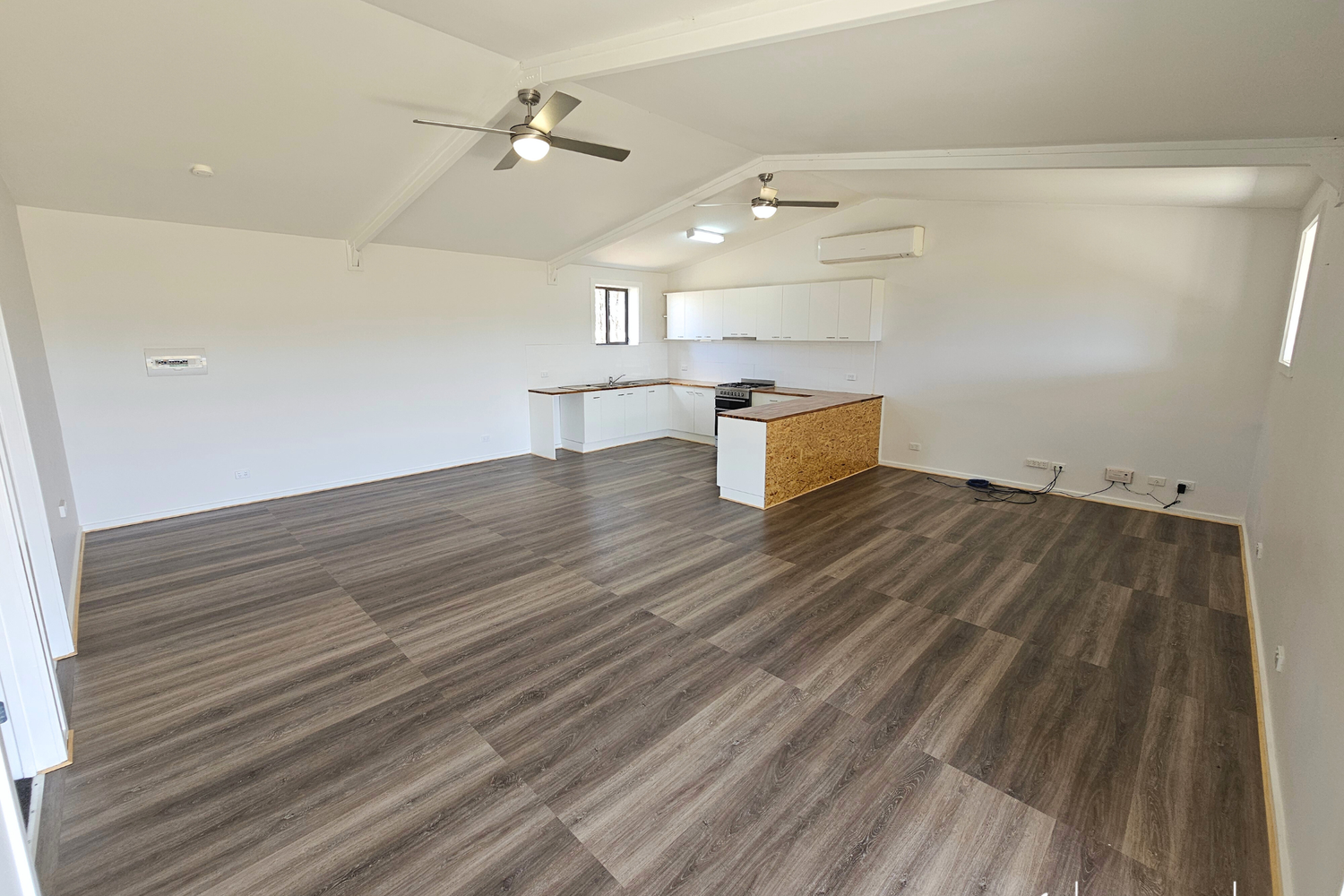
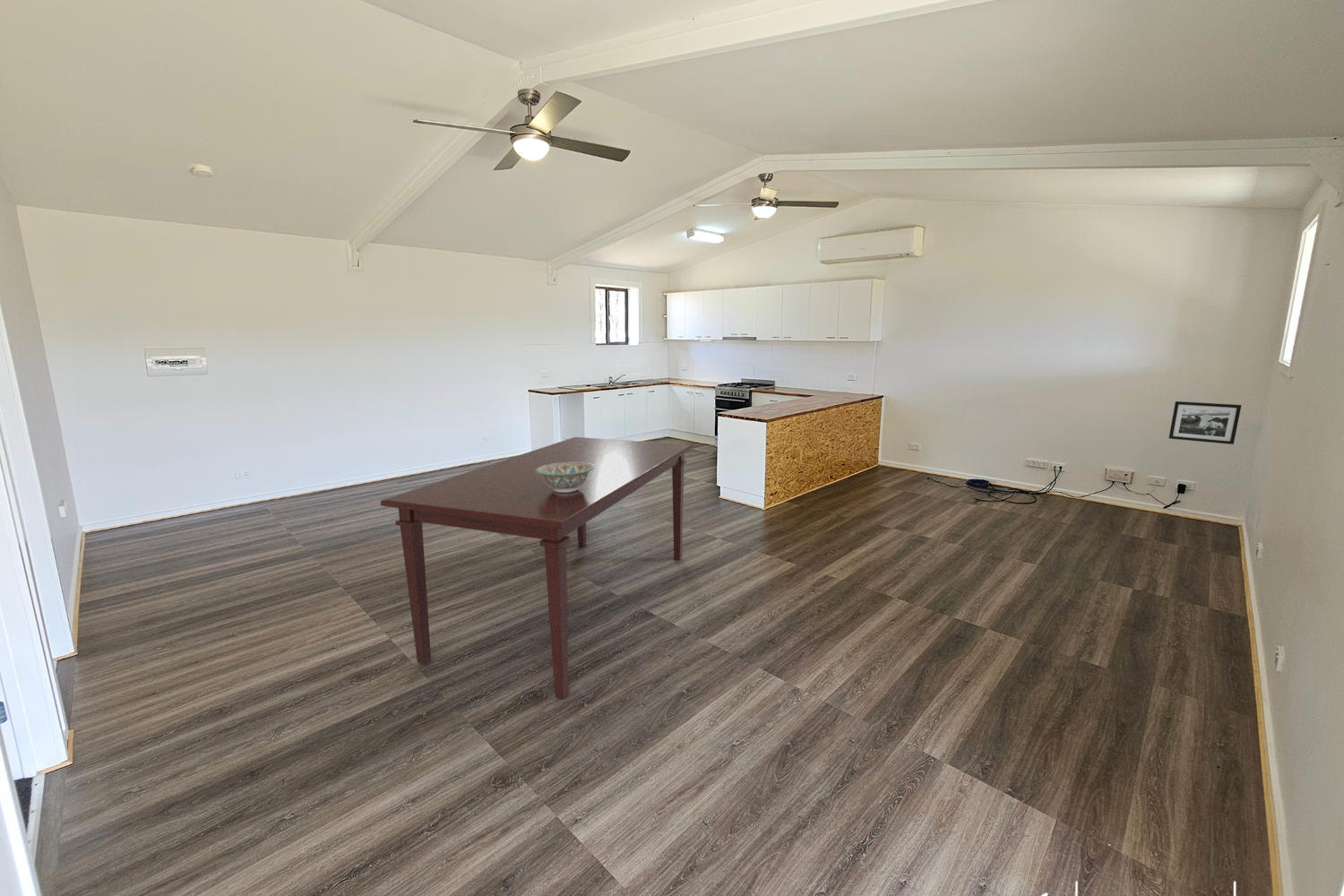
+ decorative bowl [536,462,594,492]
+ dining table [380,436,694,700]
+ picture frame [1168,401,1243,445]
